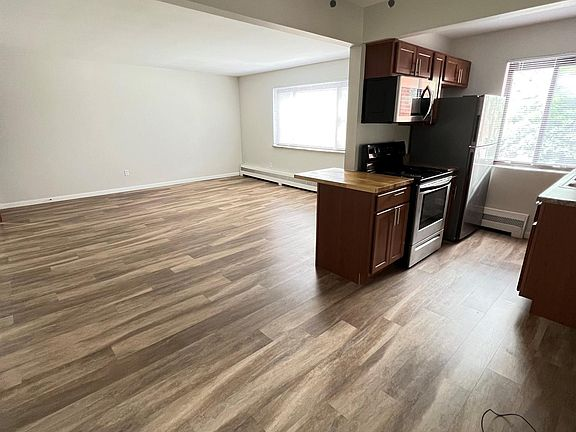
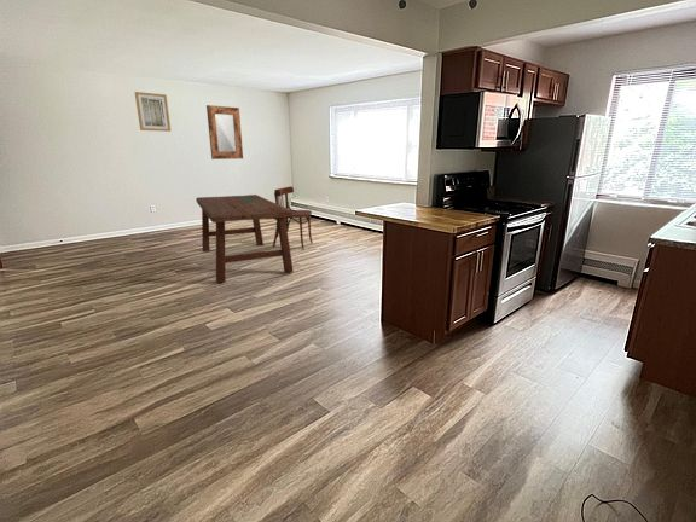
+ dining table [195,193,295,284]
+ home mirror [205,104,244,161]
+ dining chair [272,185,314,250]
+ wall art [134,91,172,133]
